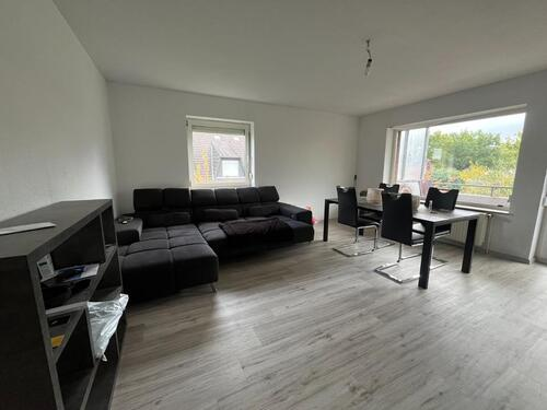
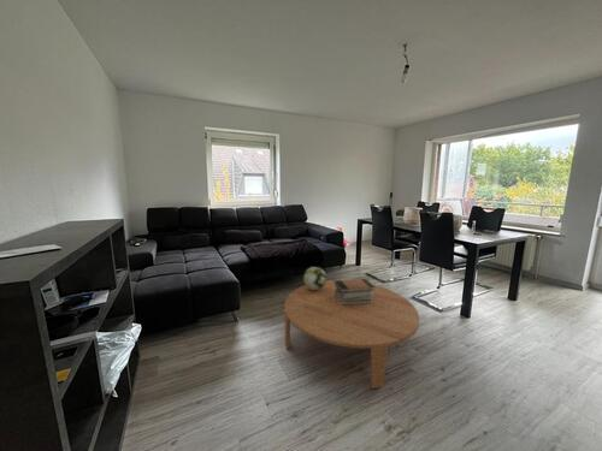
+ decorative sphere [302,266,327,290]
+ book stack [335,278,374,304]
+ coffee table [283,279,420,390]
